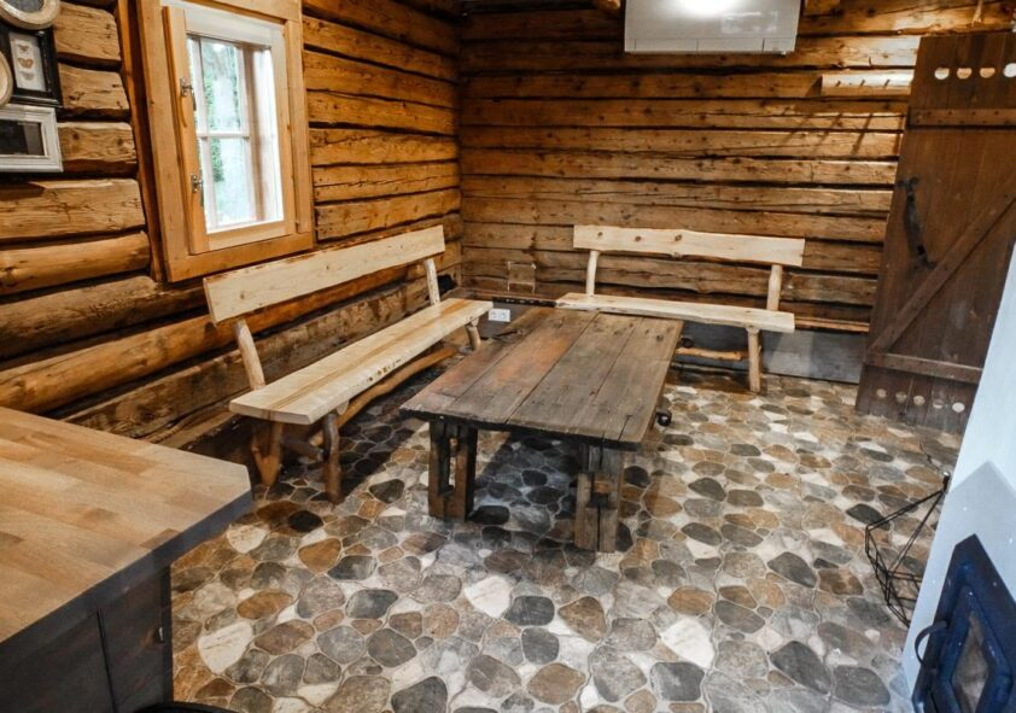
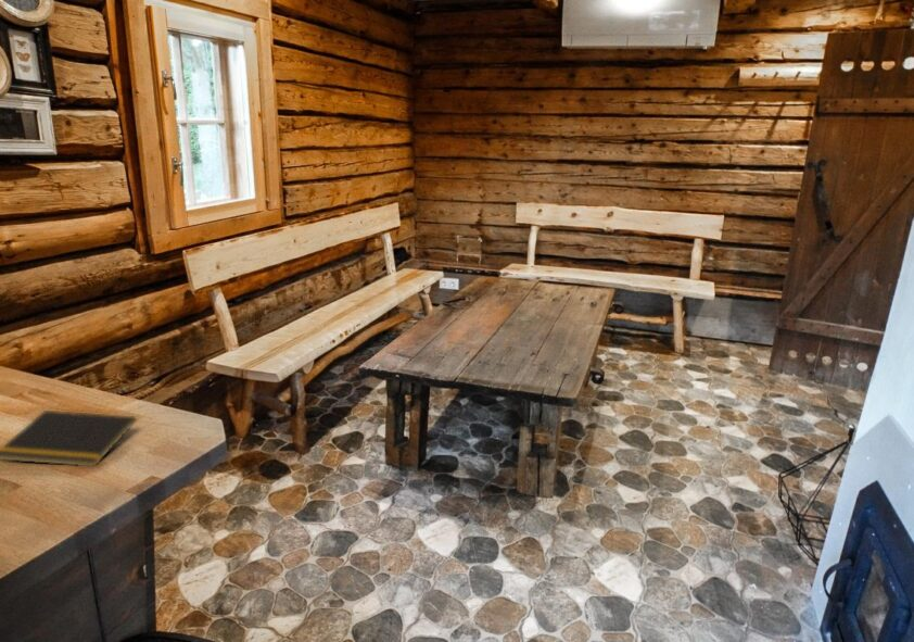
+ notepad [0,410,138,467]
